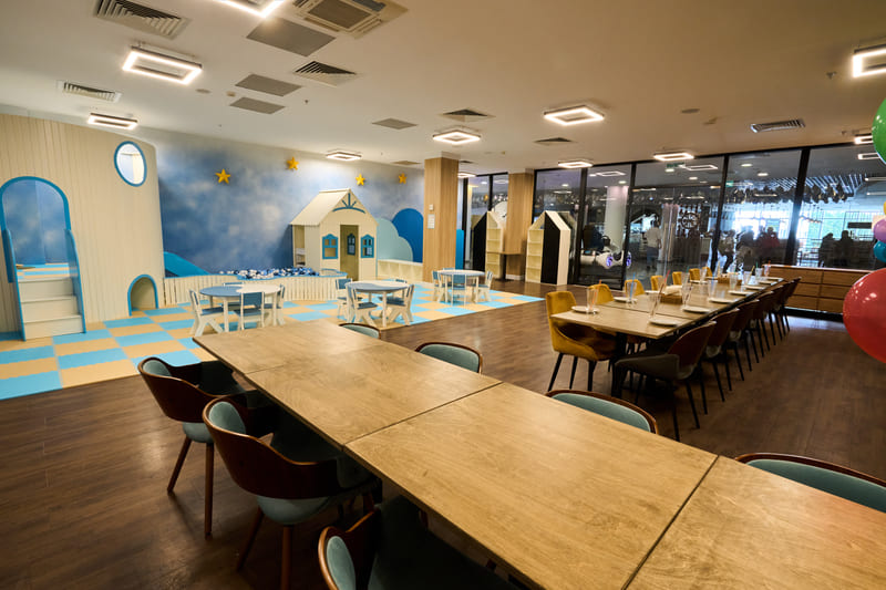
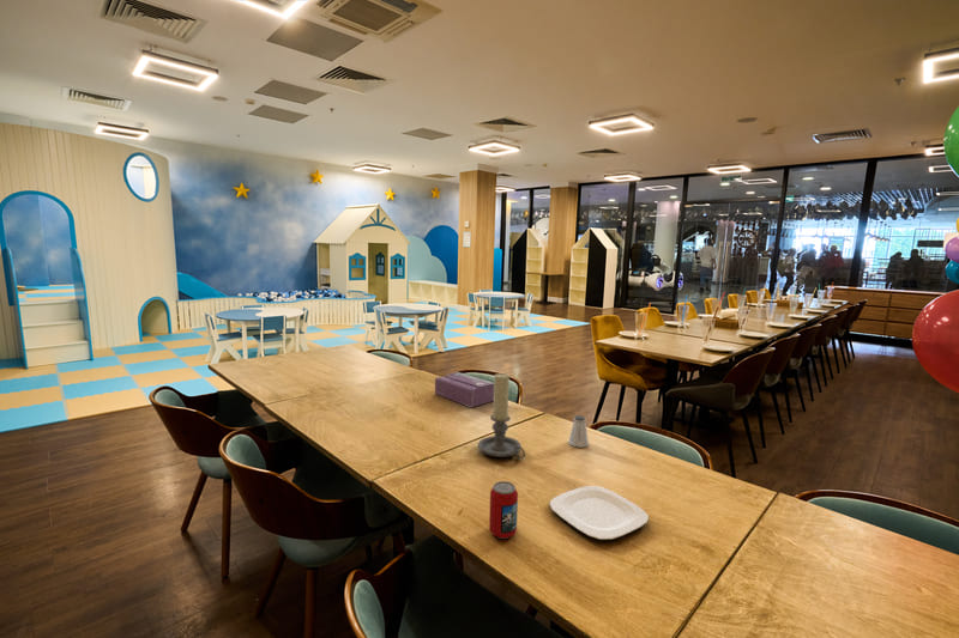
+ plate [548,485,650,541]
+ tissue box [434,371,494,408]
+ saltshaker [567,414,590,449]
+ beverage can [488,480,519,540]
+ candle holder [477,372,526,460]
